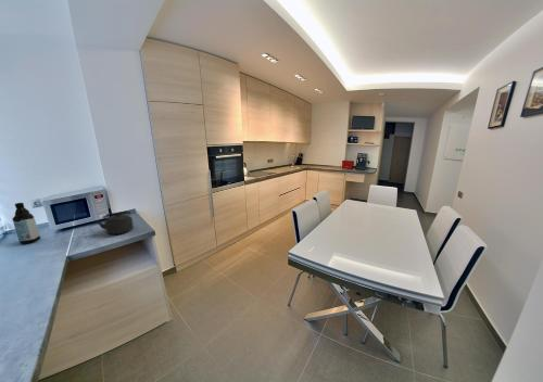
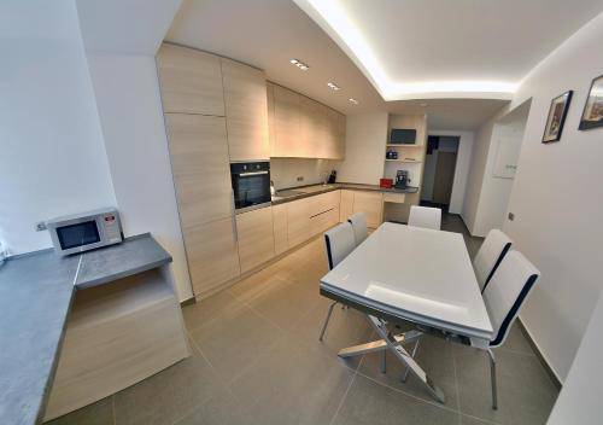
- water bottle [12,202,41,245]
- kettle [94,209,135,235]
